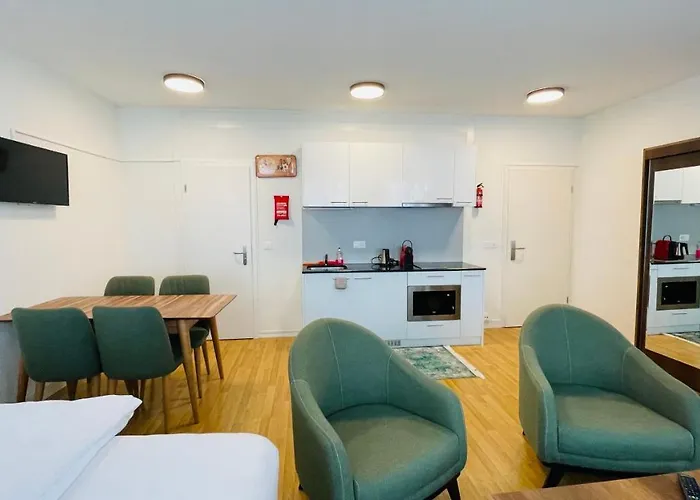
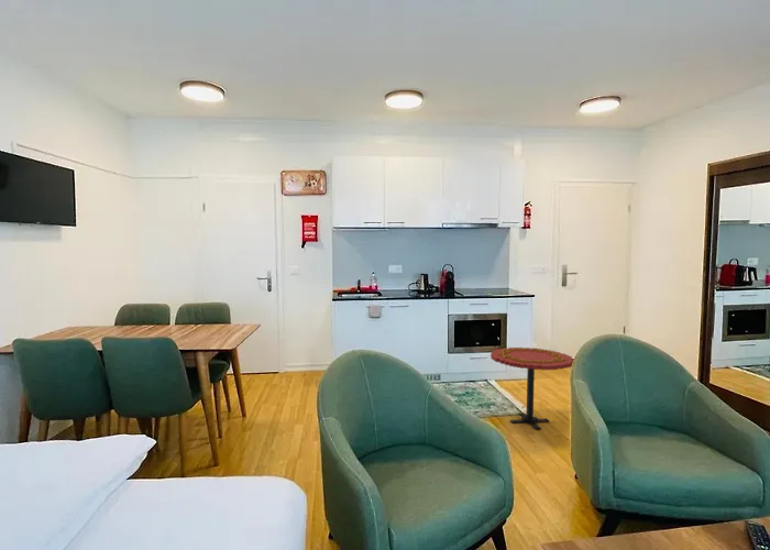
+ side table [490,346,574,430]
